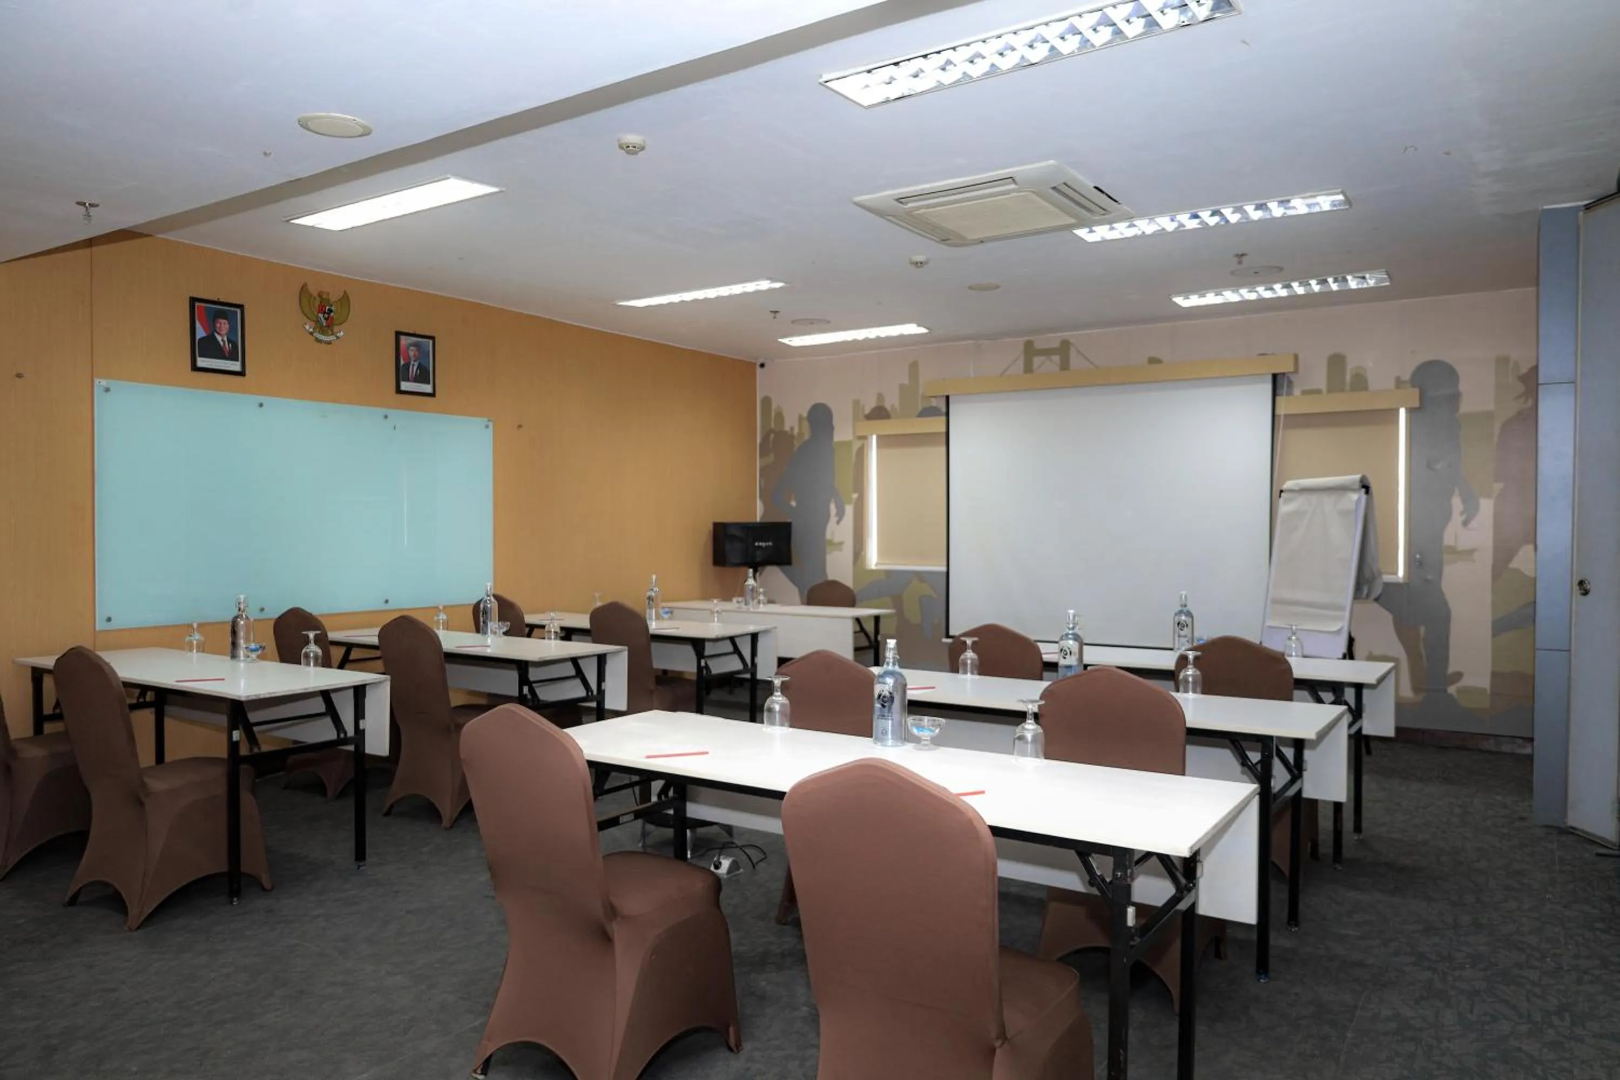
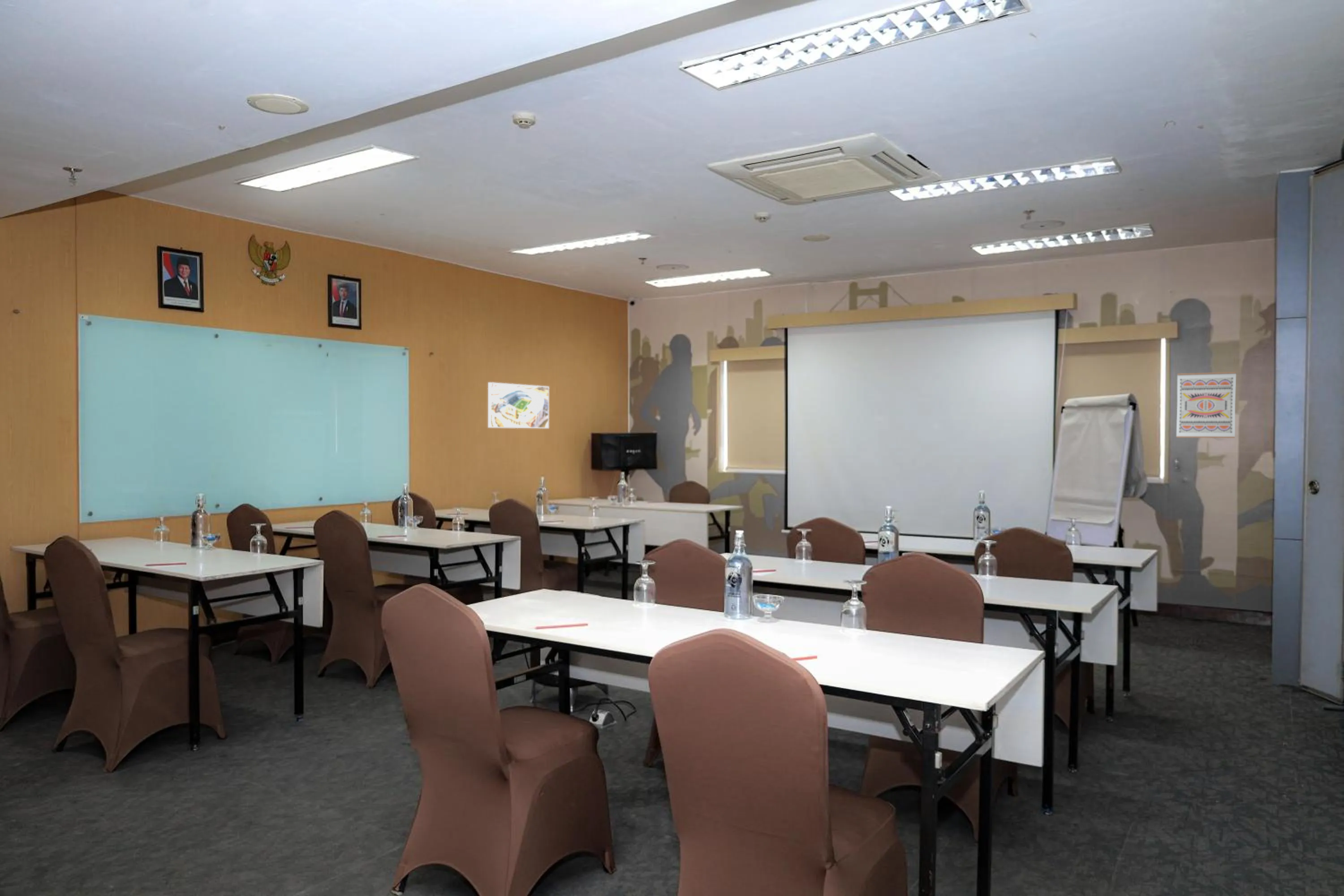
+ wall art [1176,371,1236,439]
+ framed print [487,382,550,429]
